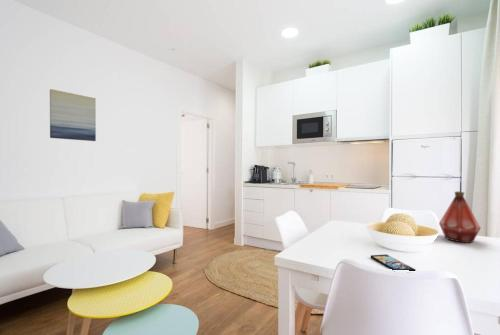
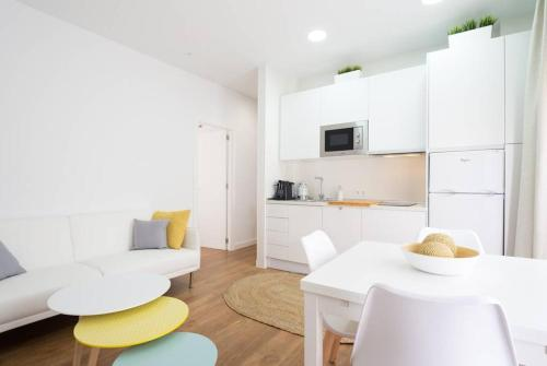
- bottle [438,190,482,244]
- wall art [49,88,97,142]
- smartphone [370,253,417,272]
